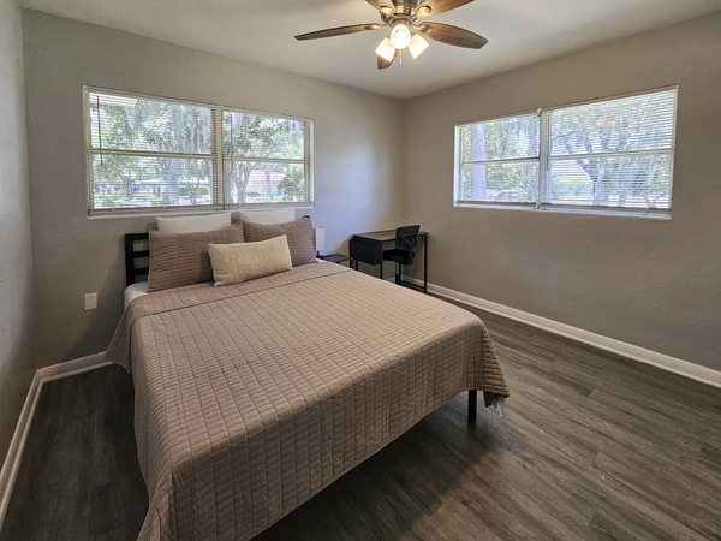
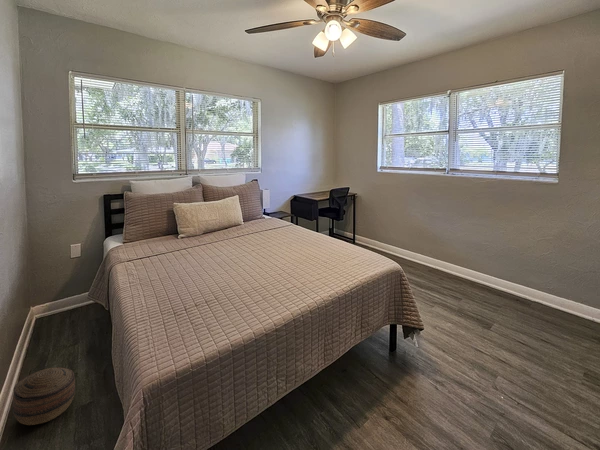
+ basket [12,366,76,426]
